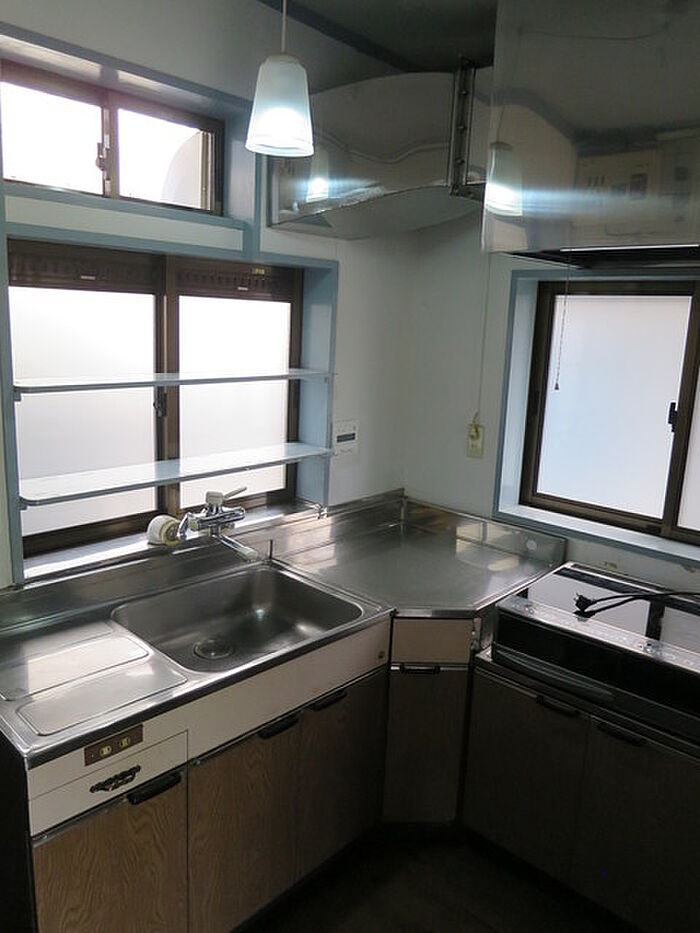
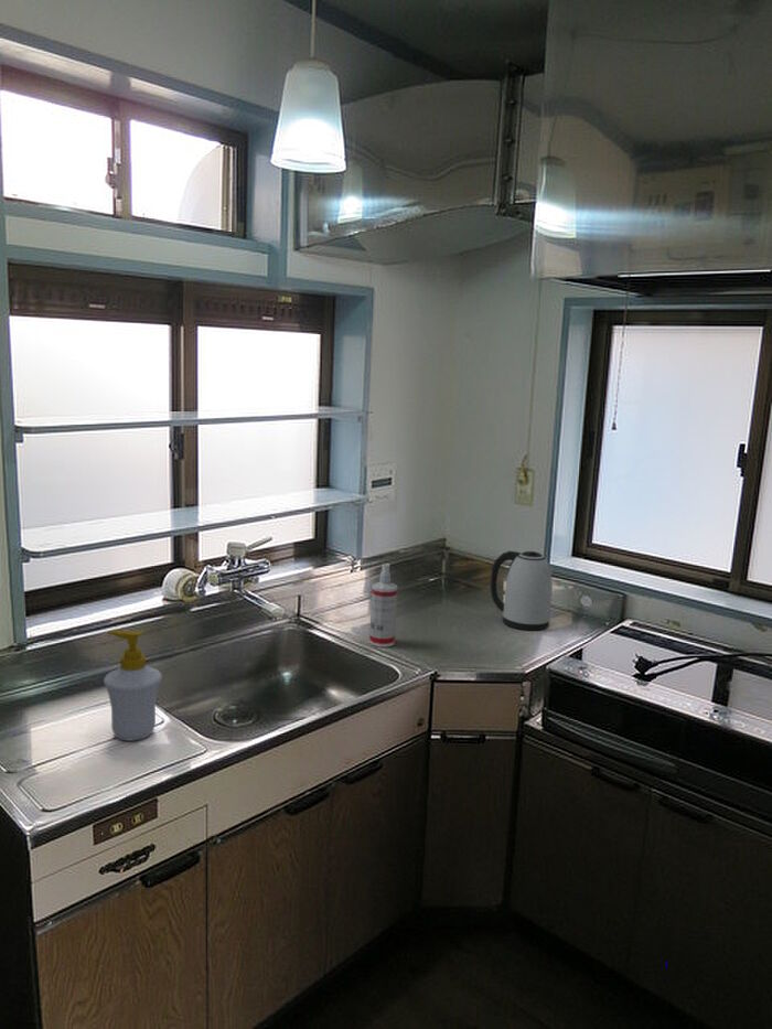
+ soap bottle [103,629,163,742]
+ spray bottle [368,562,399,649]
+ kettle [490,550,555,632]
